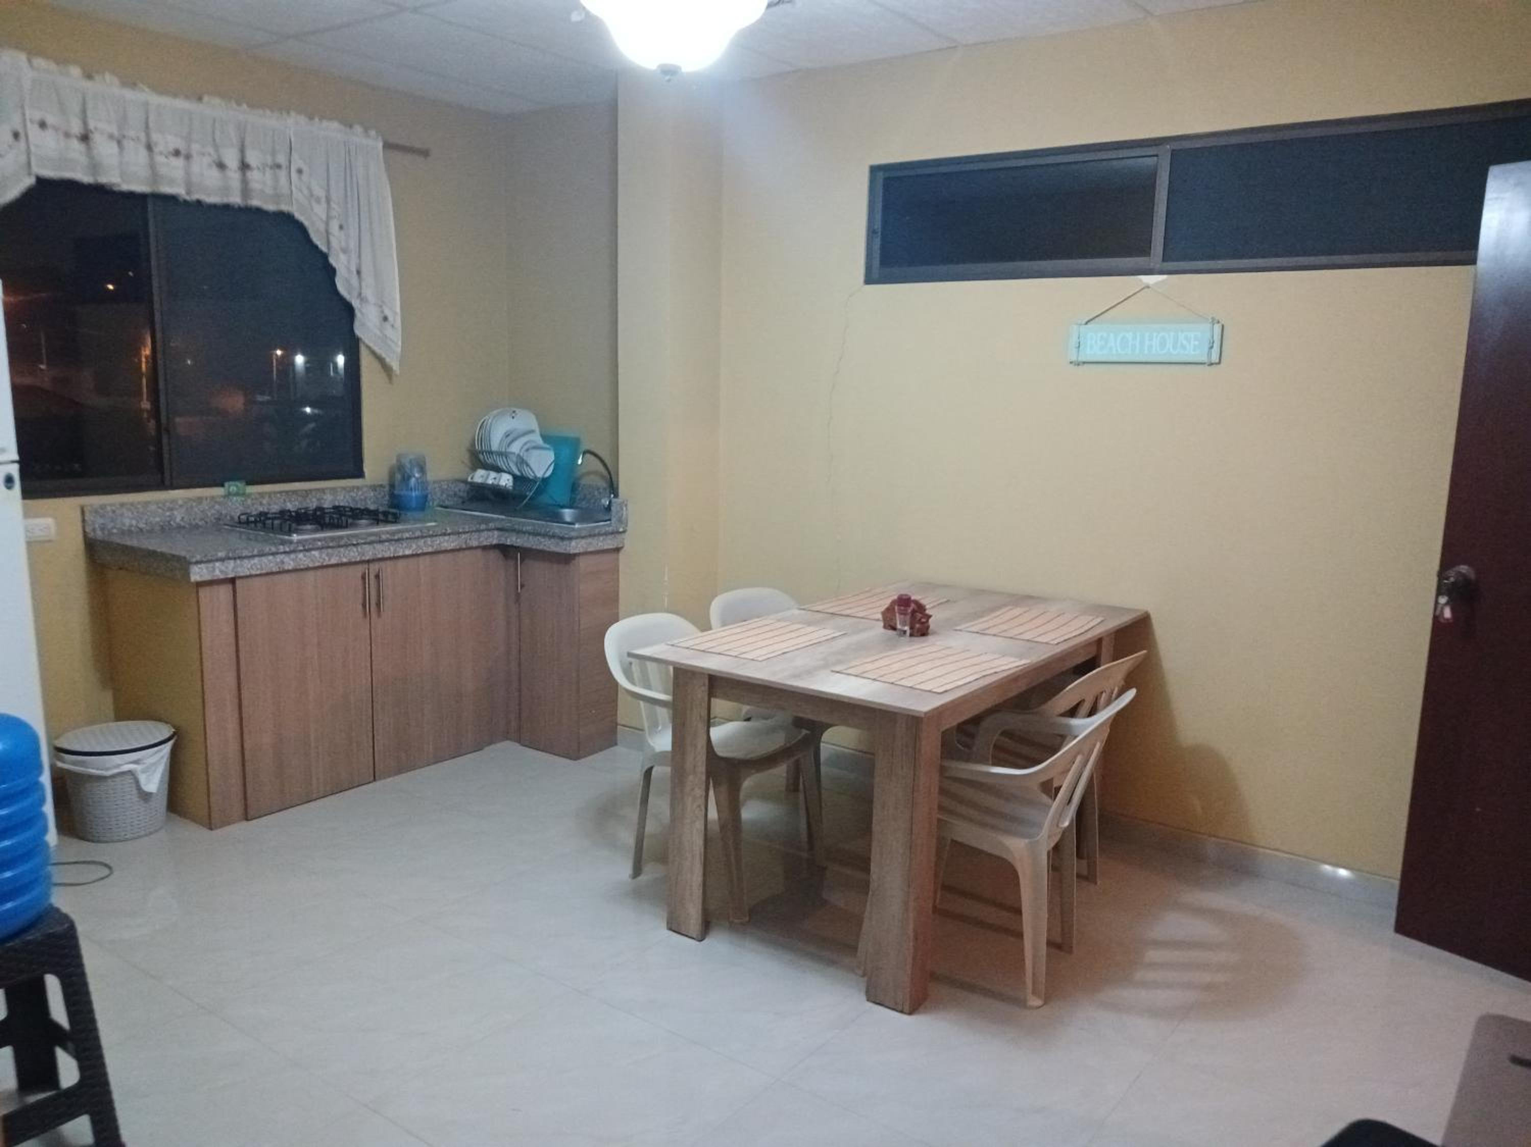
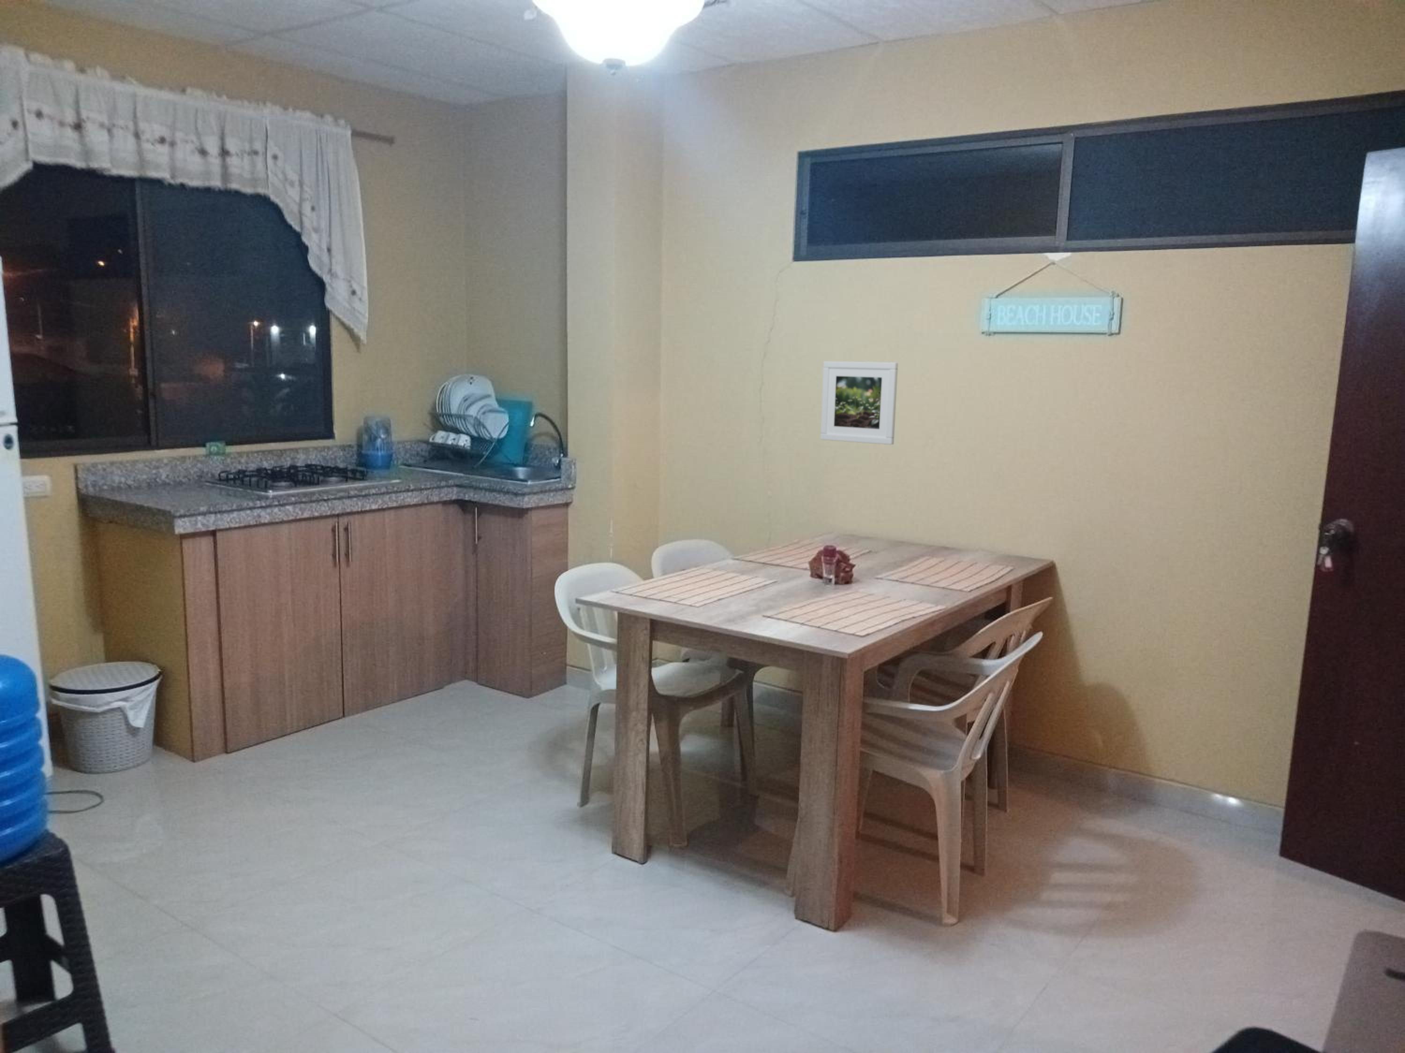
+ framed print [820,361,898,445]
